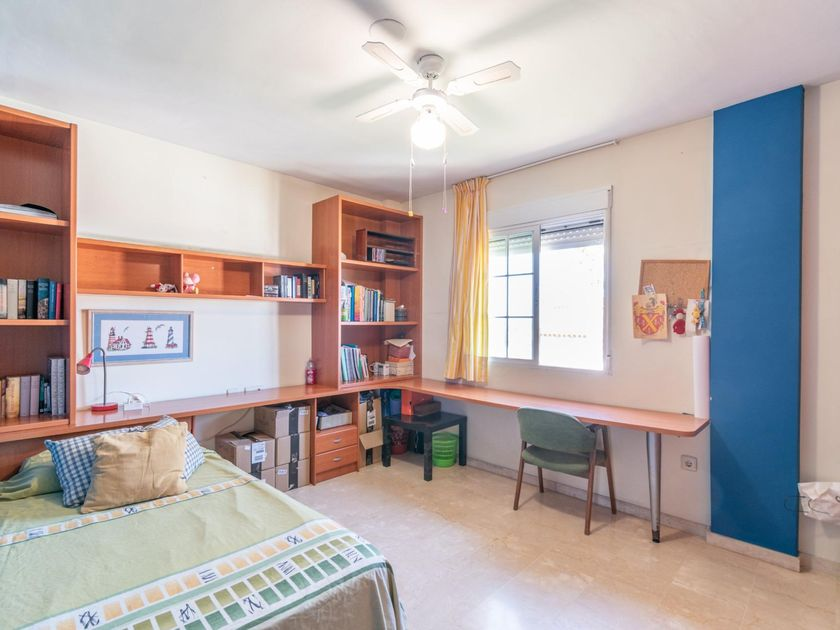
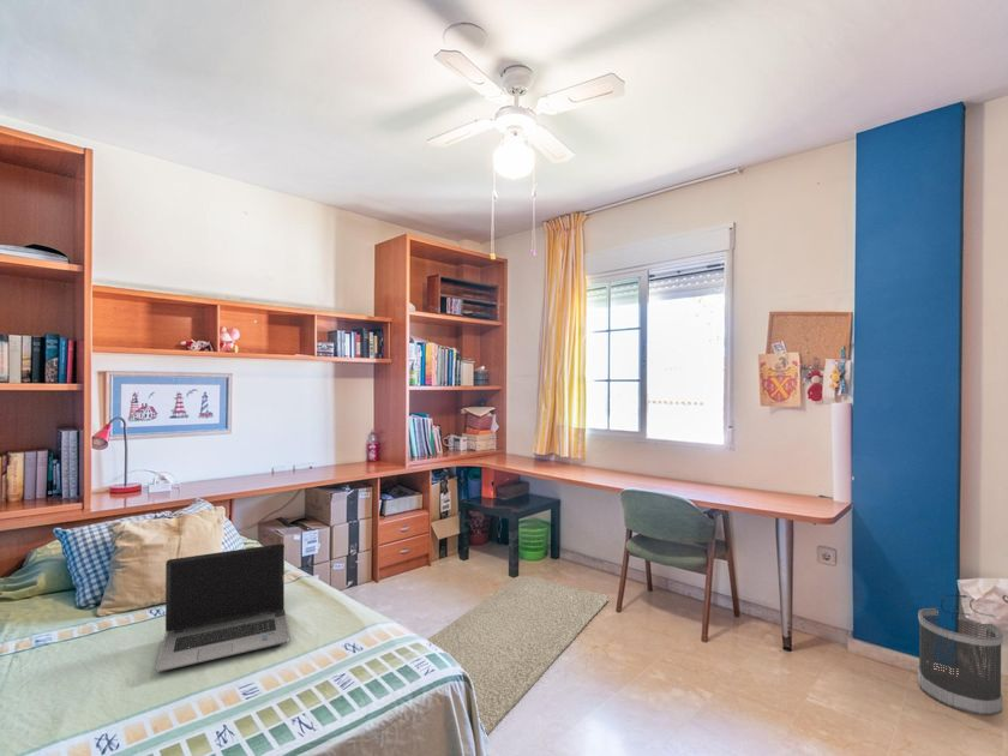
+ rug [427,574,611,737]
+ wastebasket [917,607,1004,716]
+ laptop computer [155,542,292,673]
